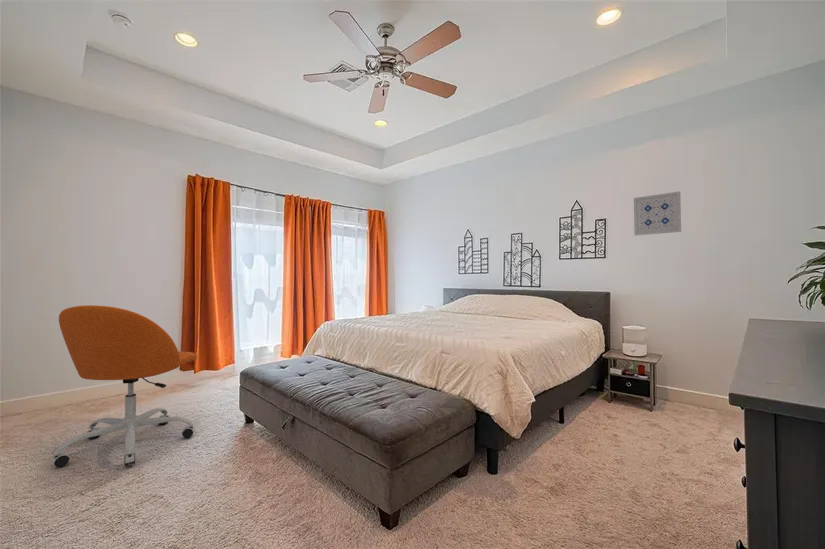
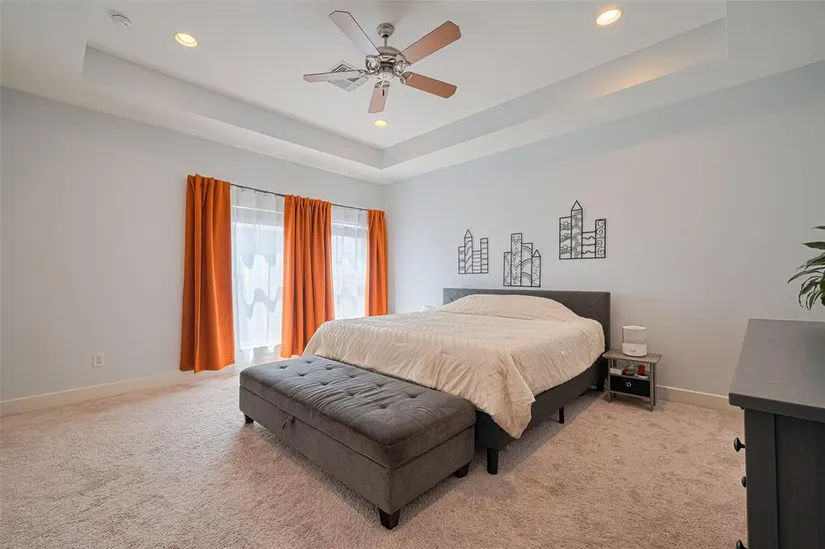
- wall art [633,190,682,237]
- office chair [51,304,198,468]
